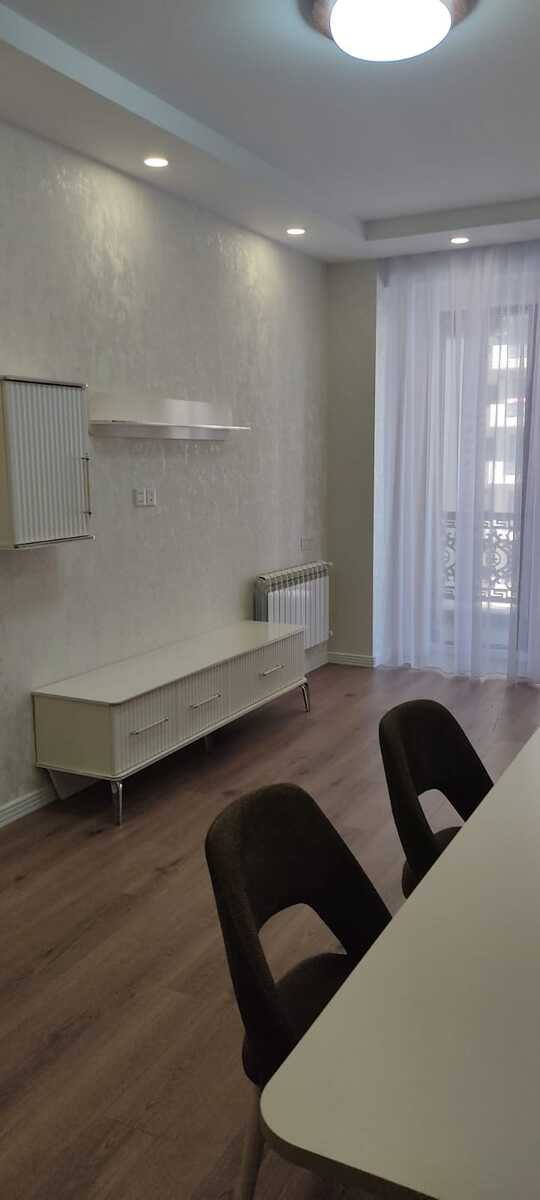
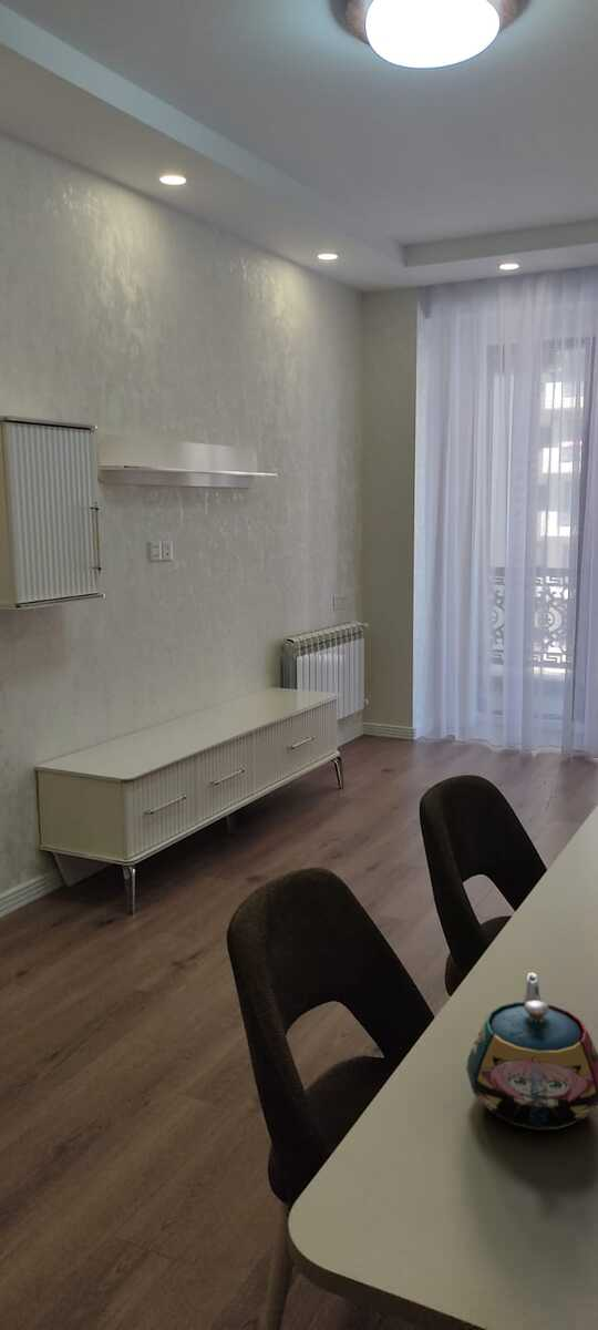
+ teapot [465,971,598,1132]
